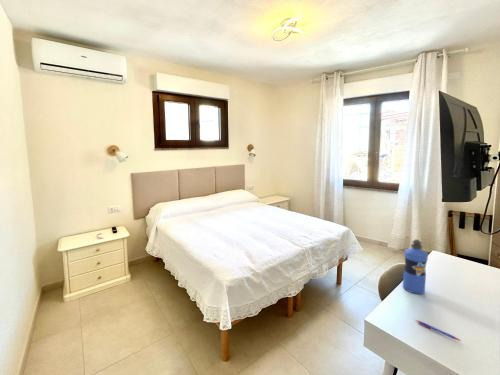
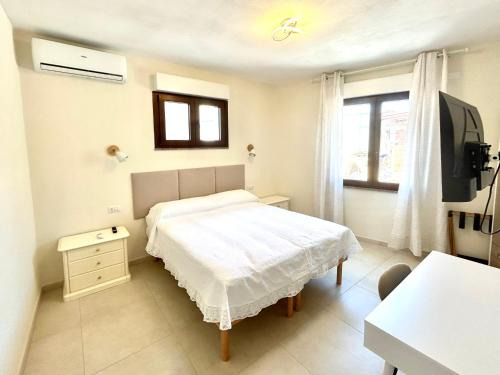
- water bottle [402,239,429,295]
- pen [415,319,462,342]
